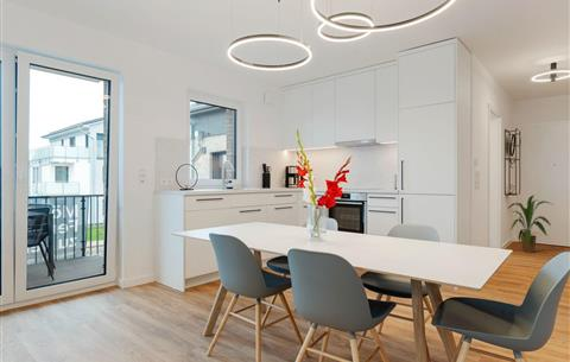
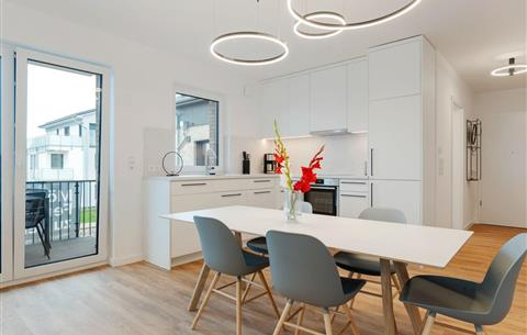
- house plant [507,193,552,254]
